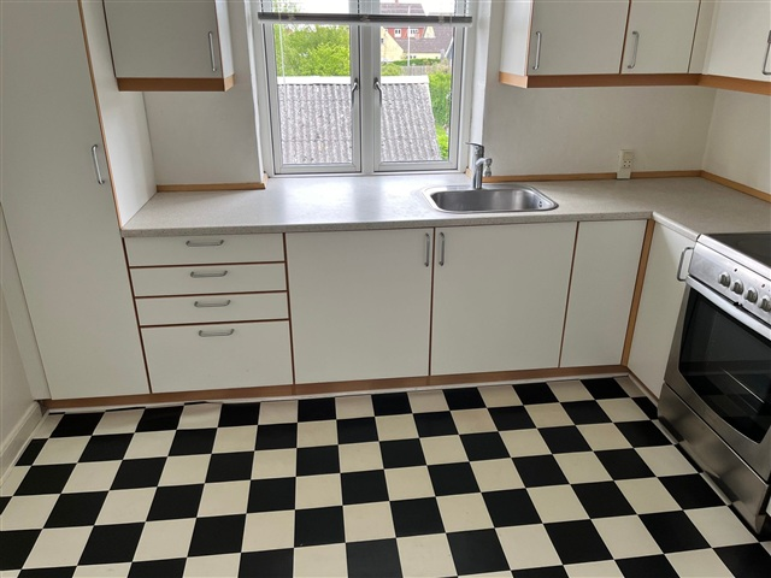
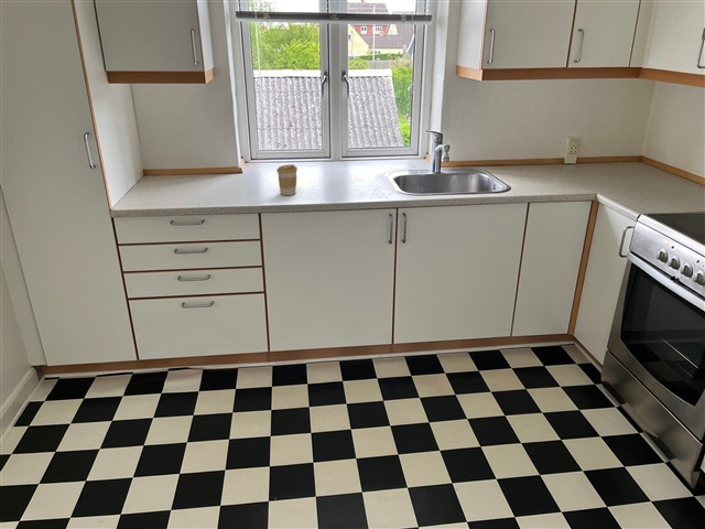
+ coffee cup [275,163,299,196]
